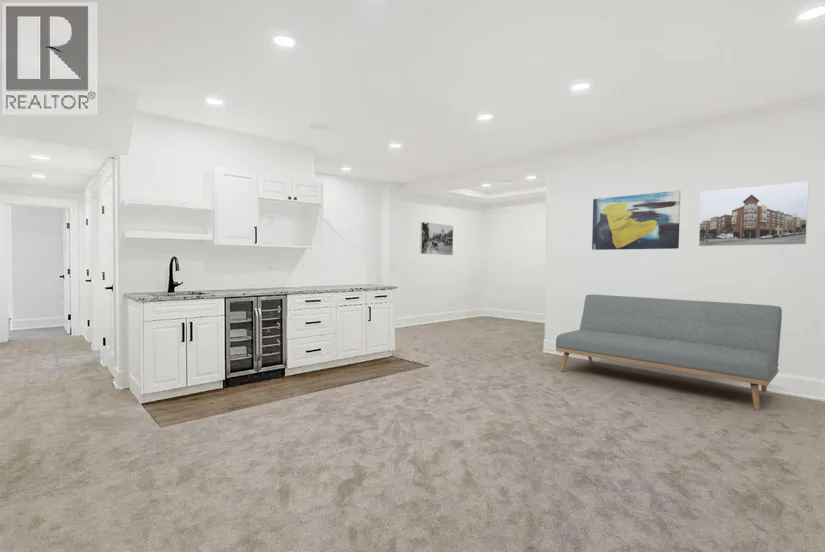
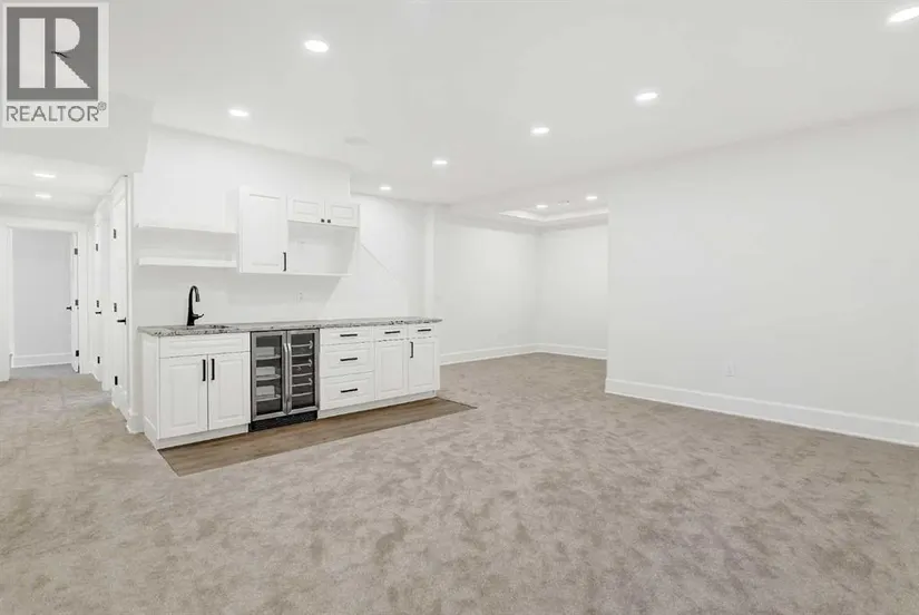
- wall art [591,190,682,251]
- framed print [698,180,810,247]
- sofa [555,294,783,411]
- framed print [419,221,454,256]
